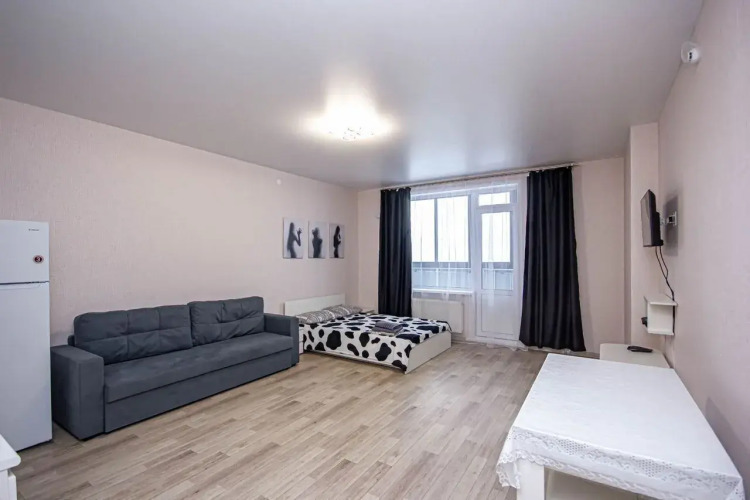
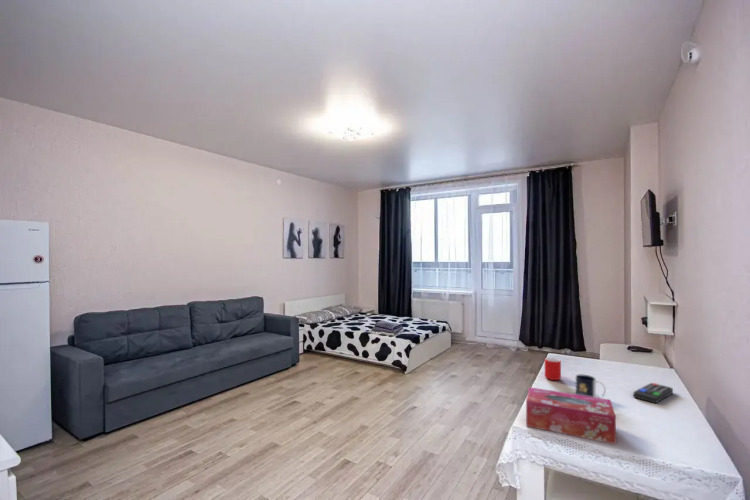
+ remote control [632,382,674,404]
+ tissue box [525,386,617,445]
+ mug [544,357,562,381]
+ mug [575,374,607,398]
